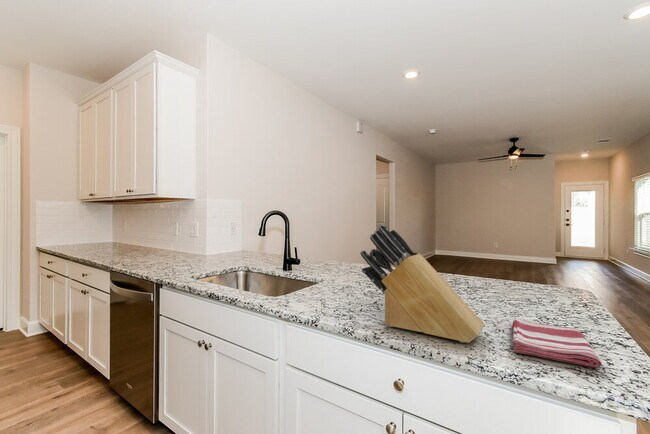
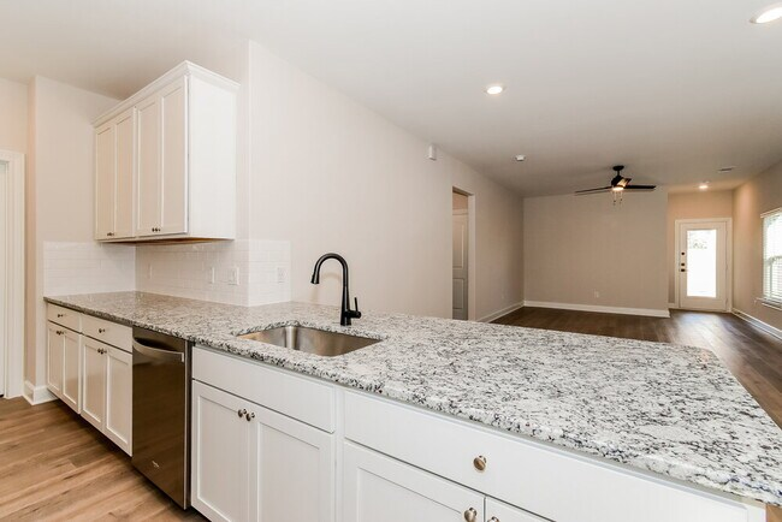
- knife block [360,224,485,344]
- dish towel [511,318,603,368]
